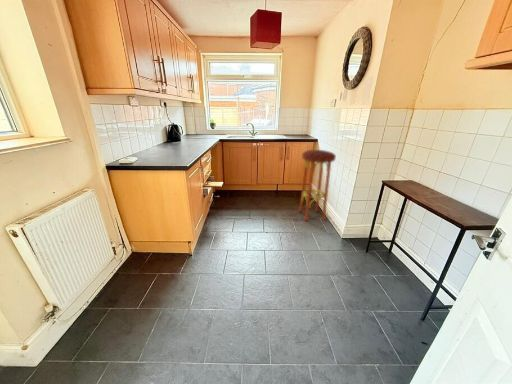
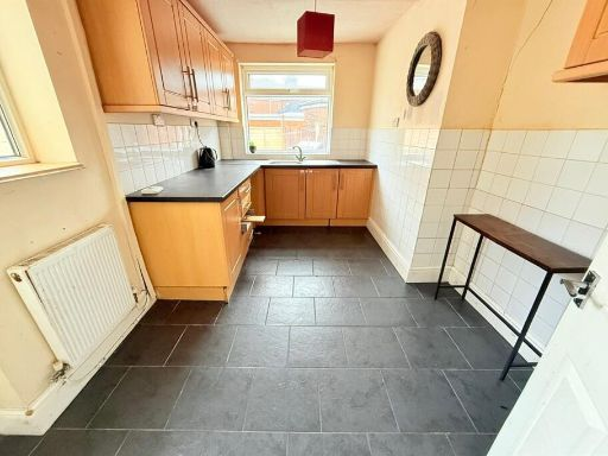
- bar stool [297,149,337,222]
